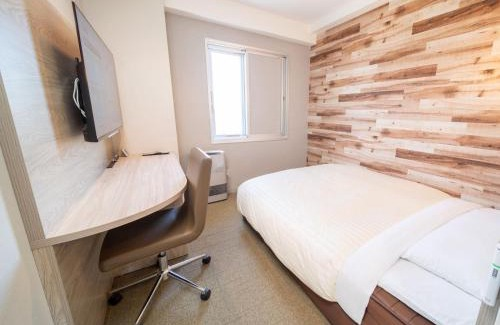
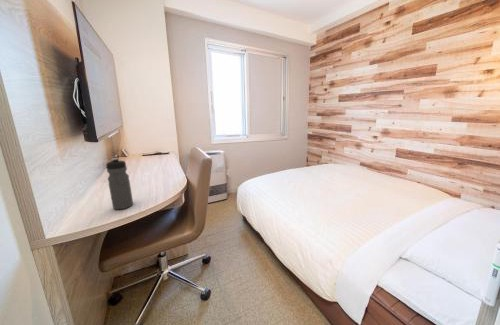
+ water bottle [105,157,134,210]
